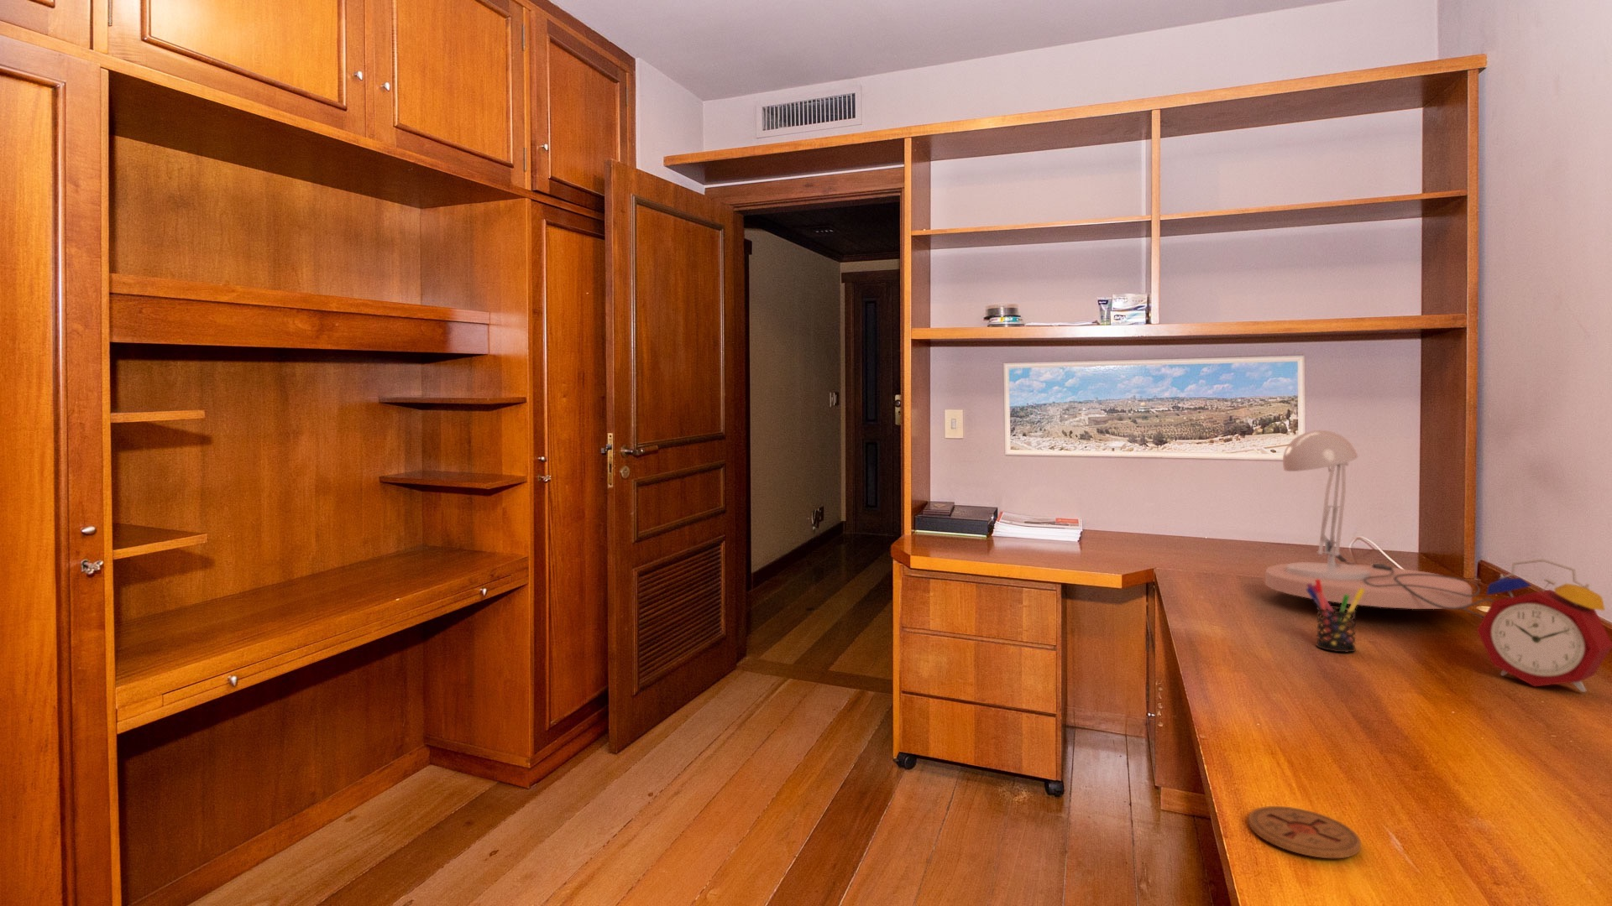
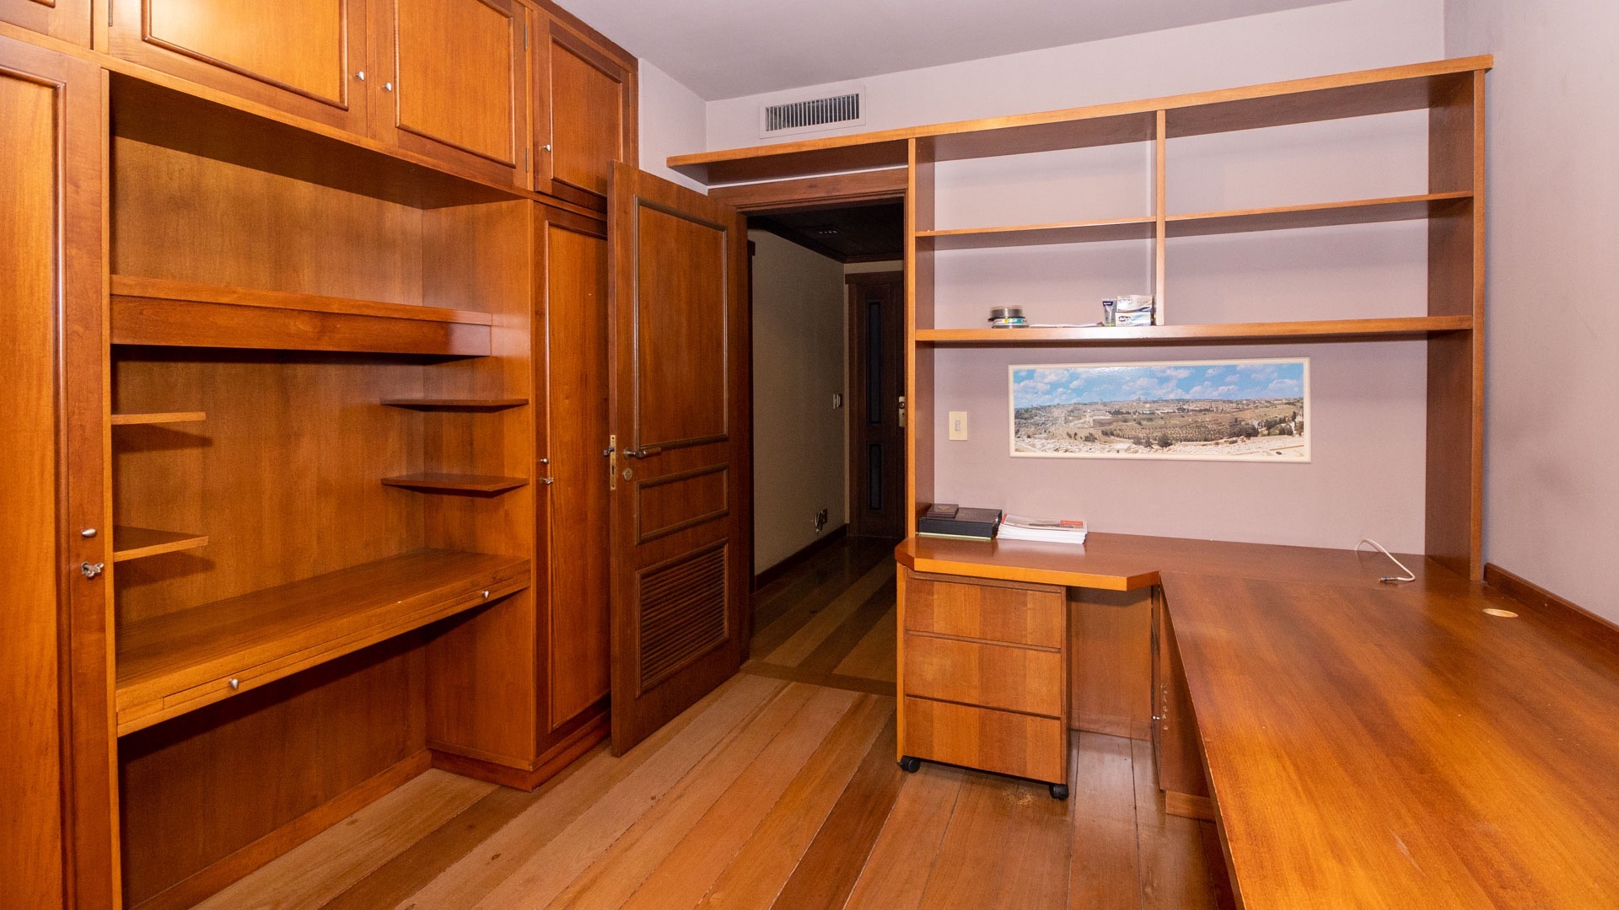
- pen holder [1306,580,1364,653]
- desk lamp [1264,429,1494,619]
- coaster [1248,805,1362,860]
- alarm clock [1476,558,1612,692]
